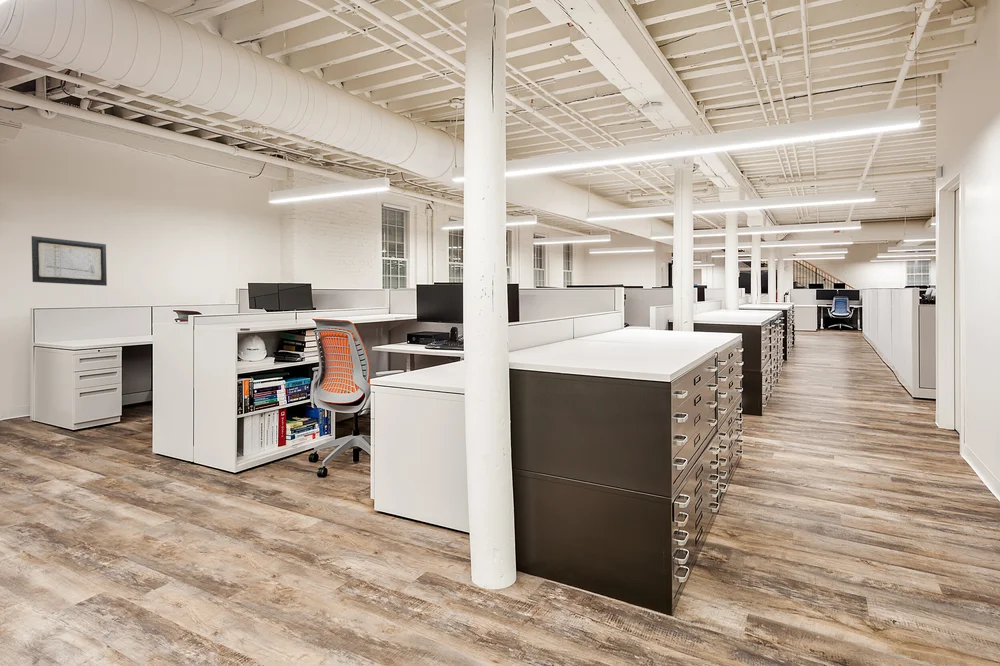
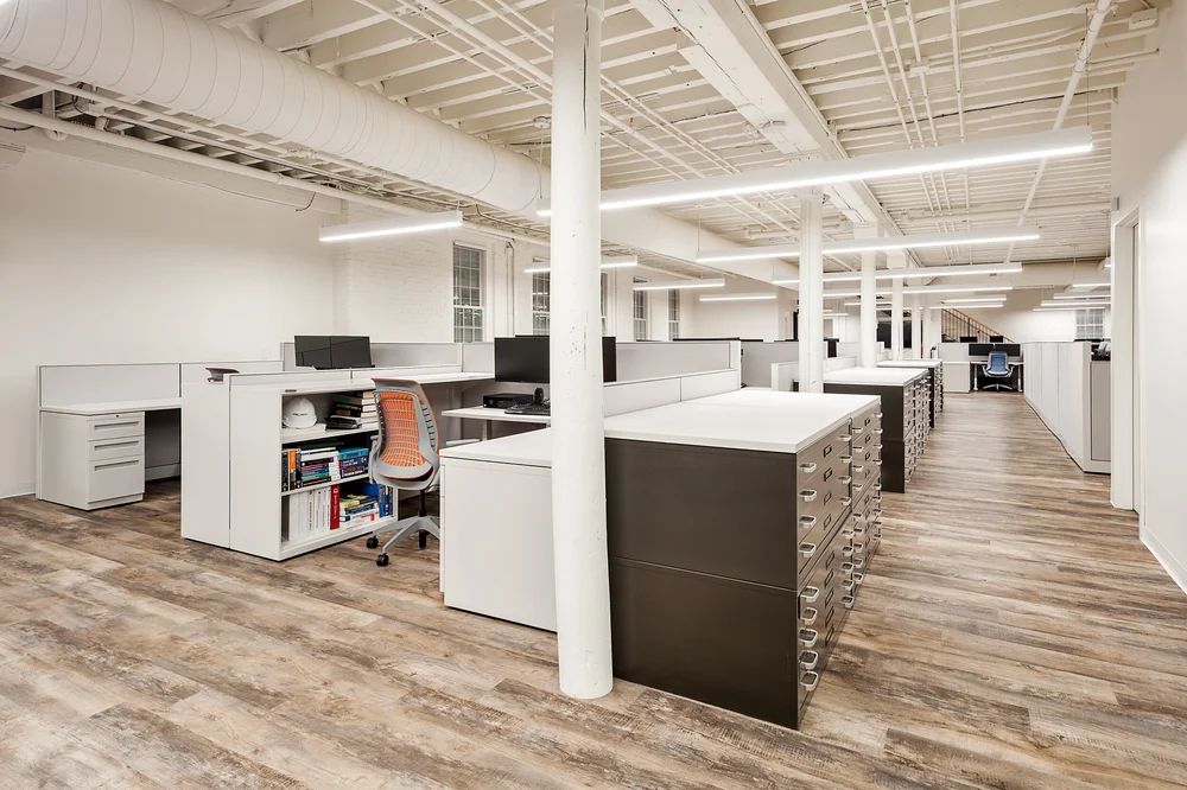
- wall art [31,235,108,287]
